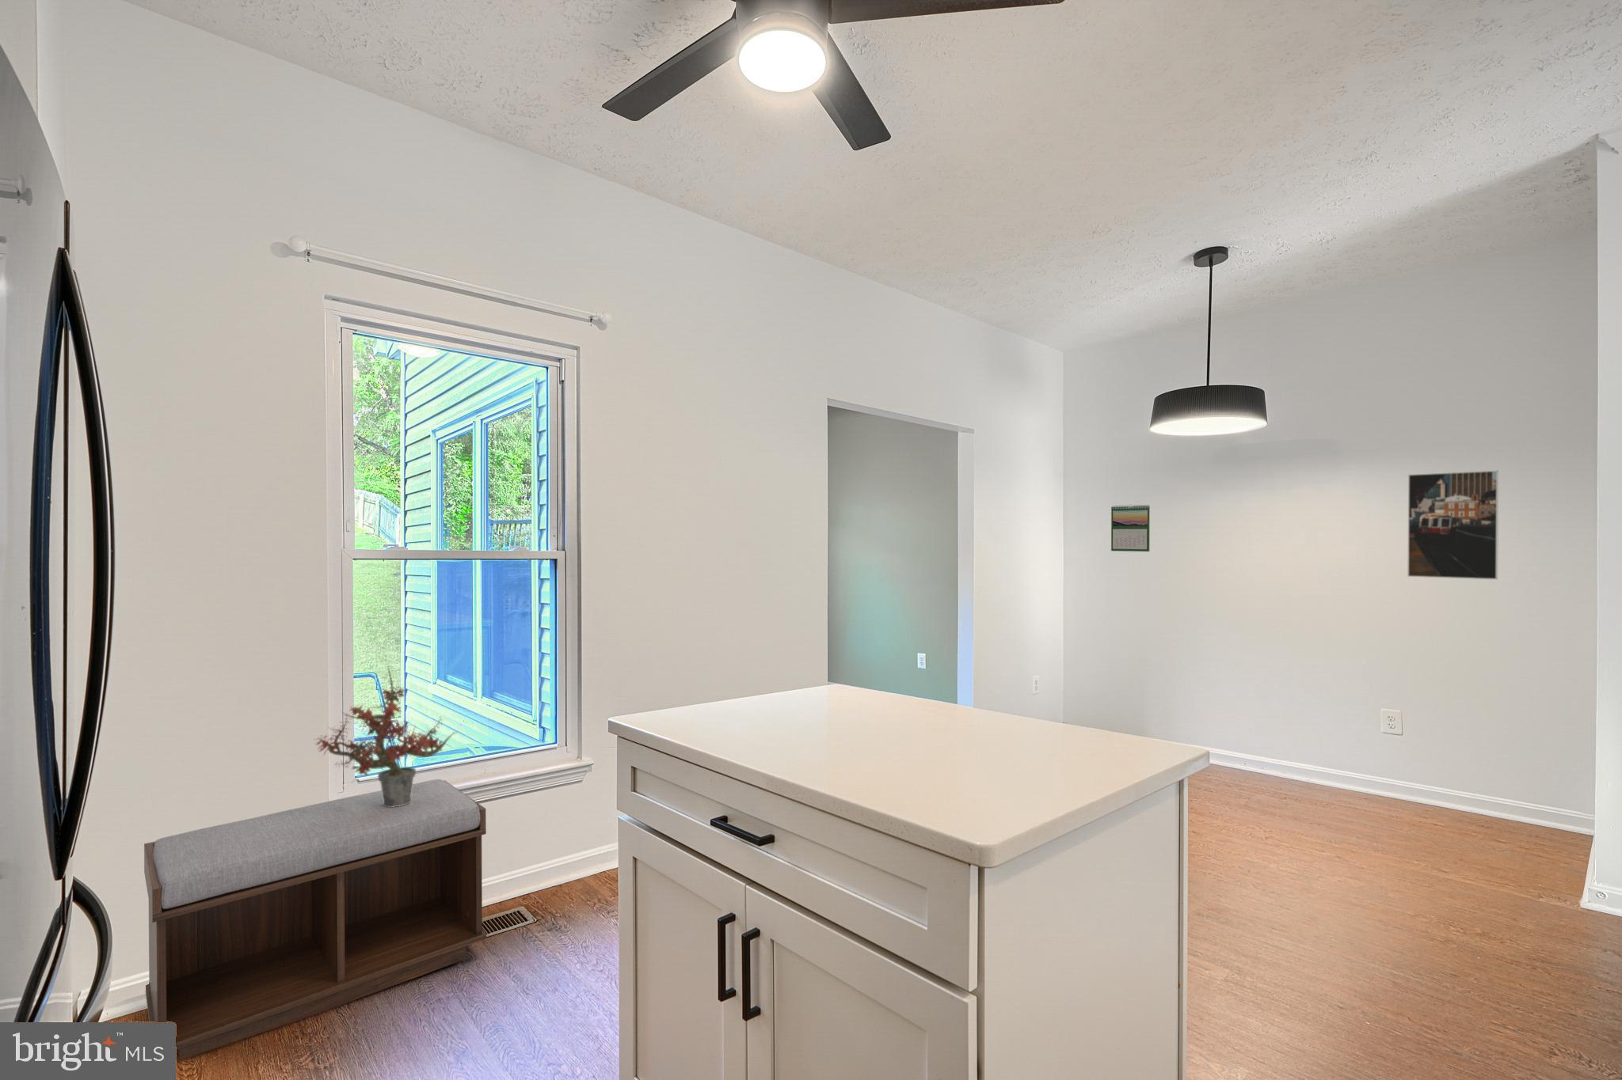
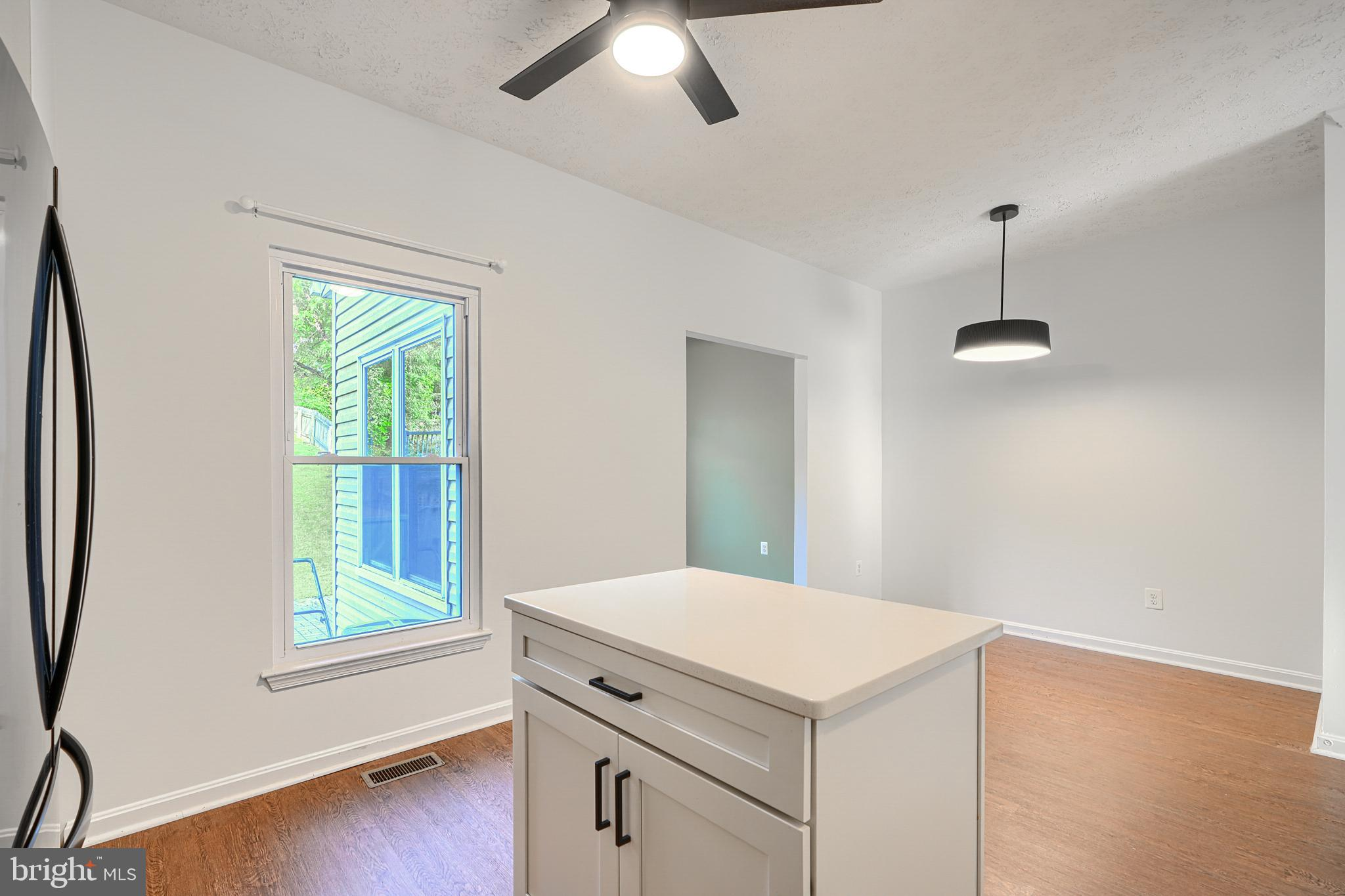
- calendar [1111,504,1150,552]
- bench [144,779,487,1062]
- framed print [1406,470,1499,580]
- potted plant [312,665,459,808]
